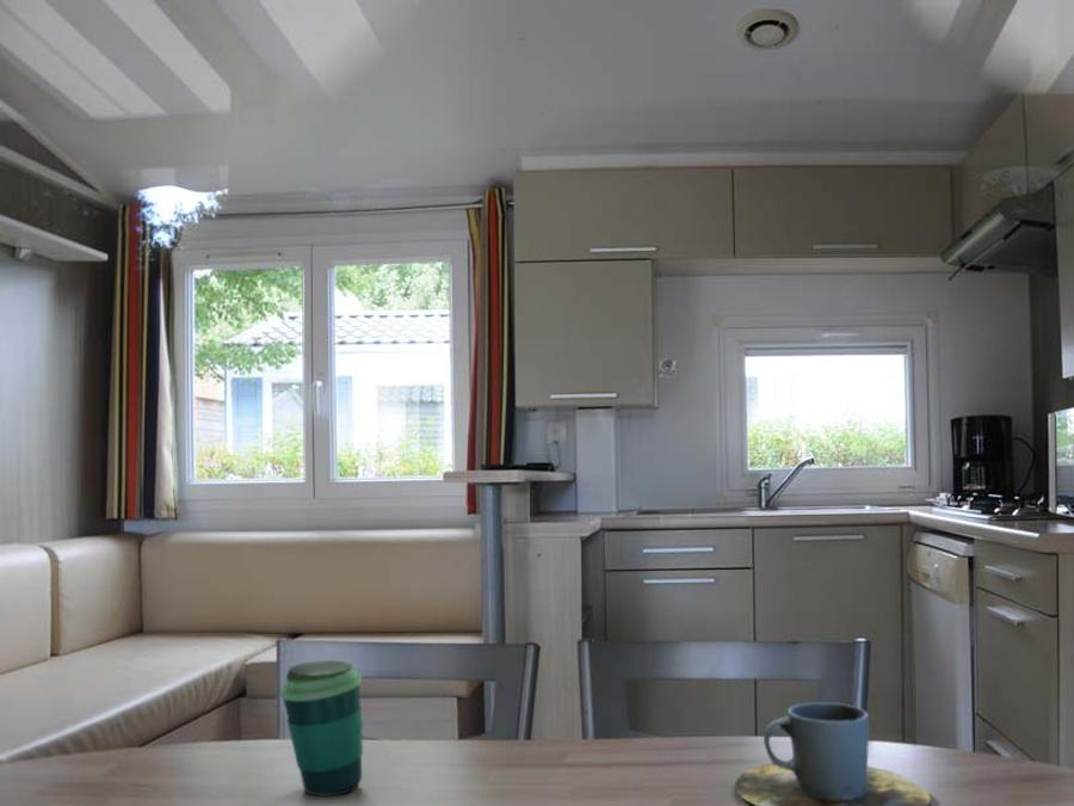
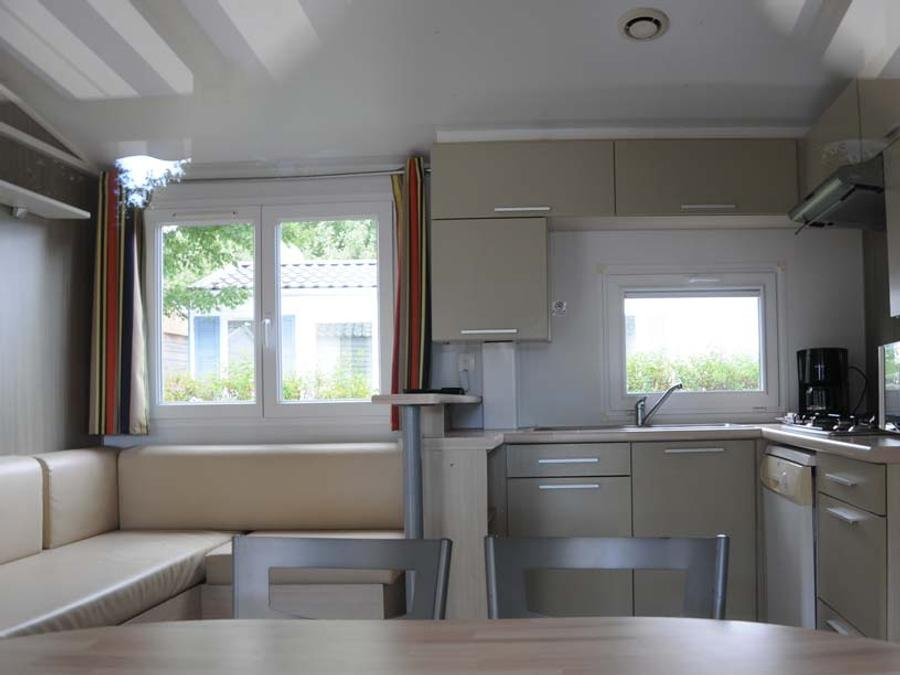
- cup [734,701,931,806]
- cup [279,659,364,798]
